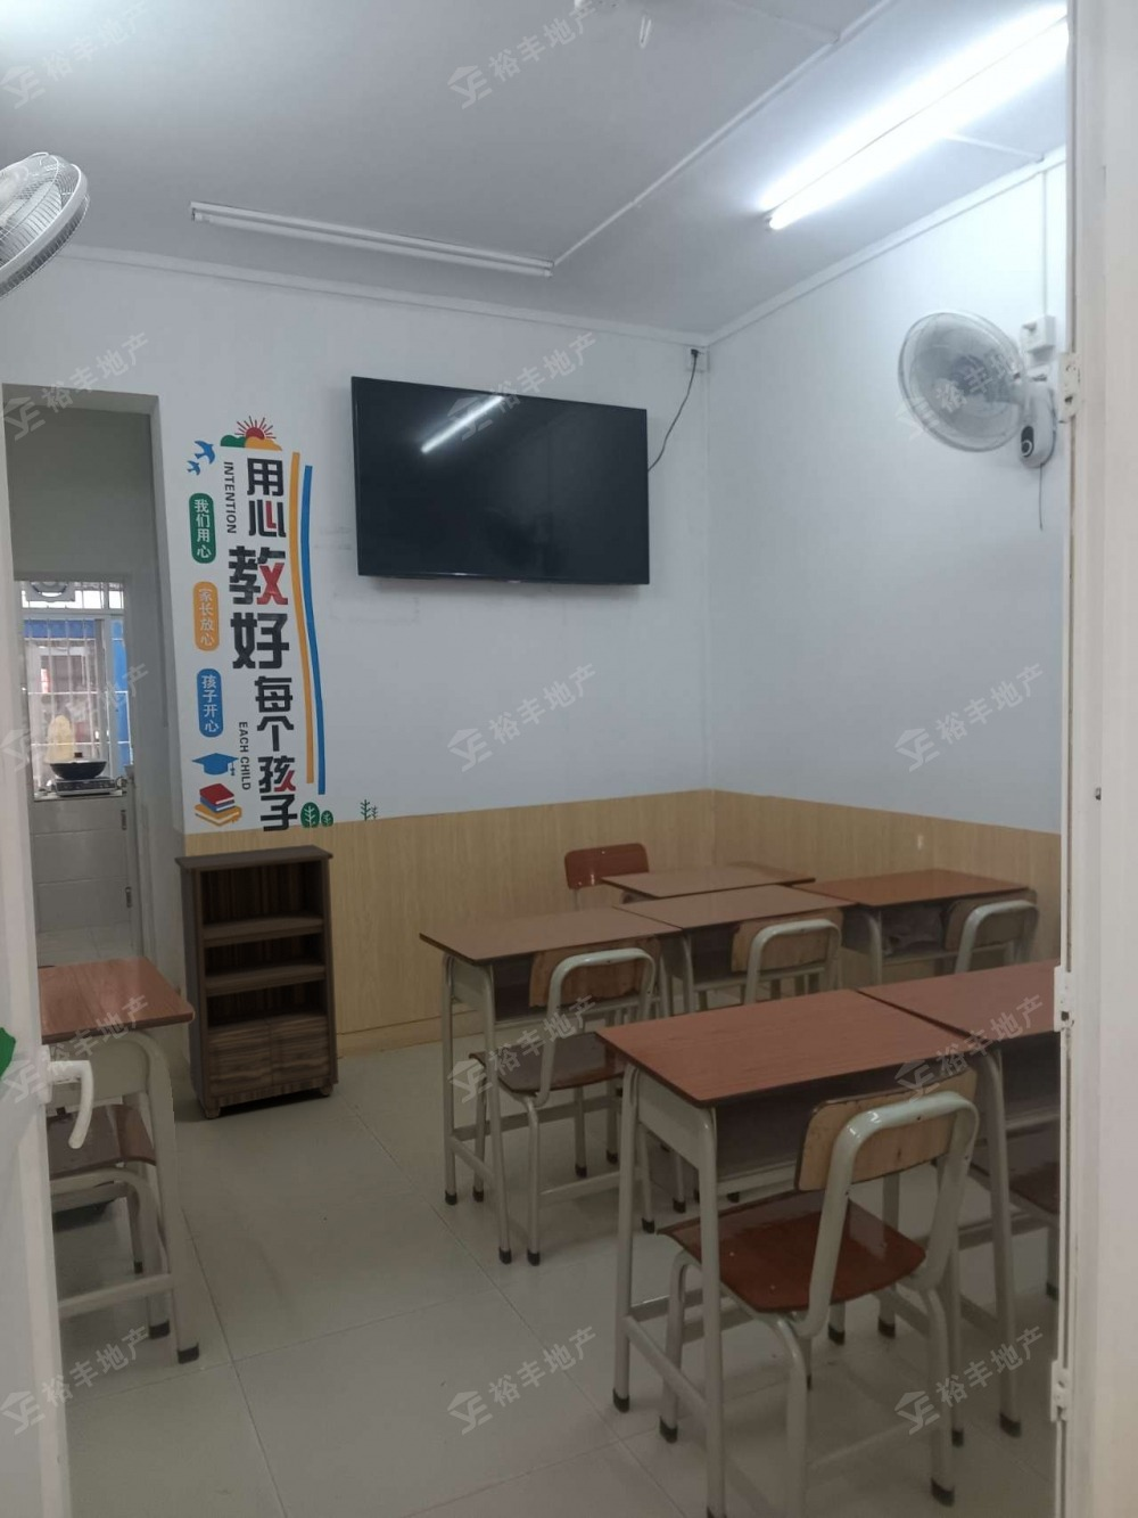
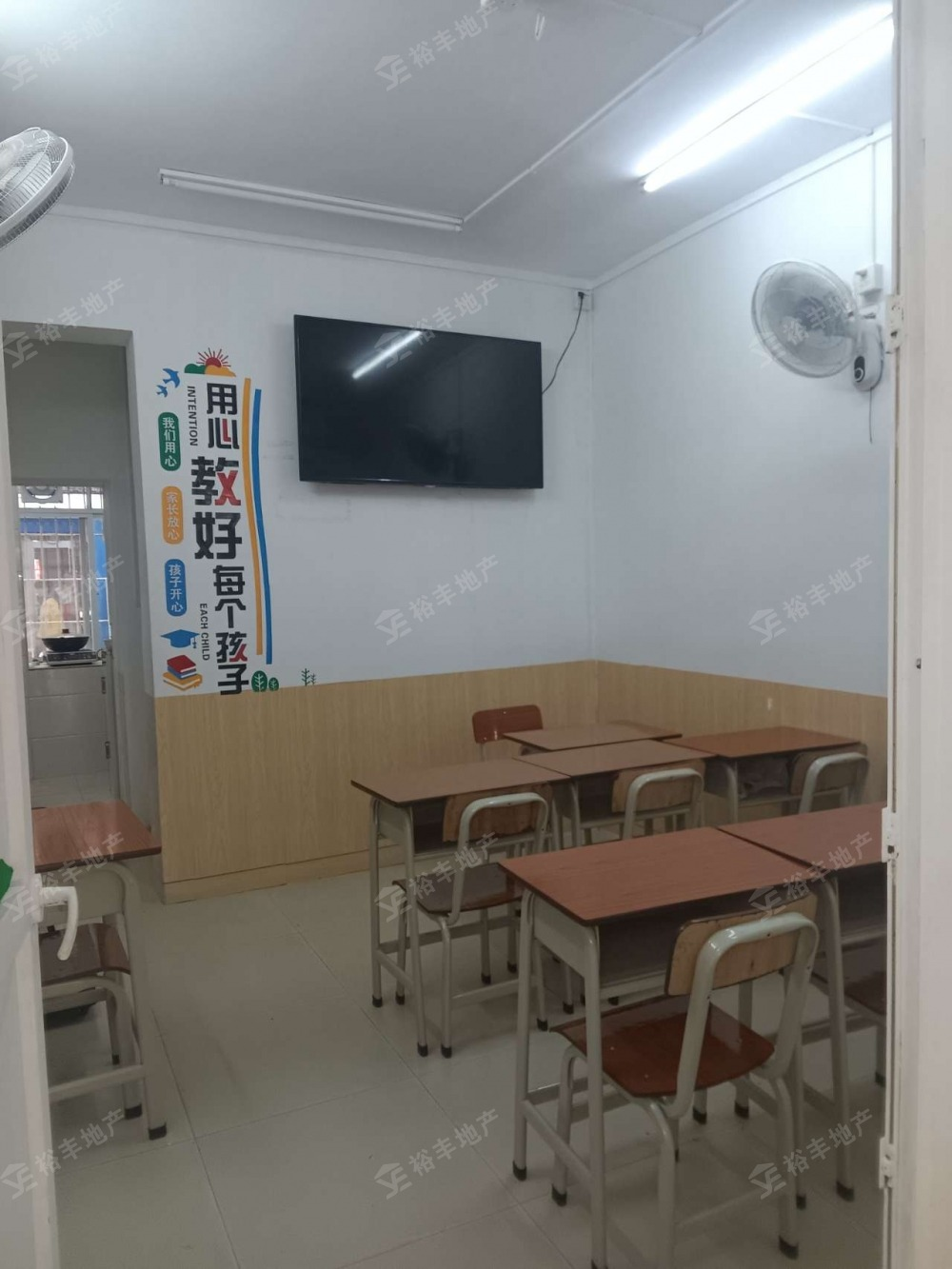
- bookshelf [173,843,339,1121]
